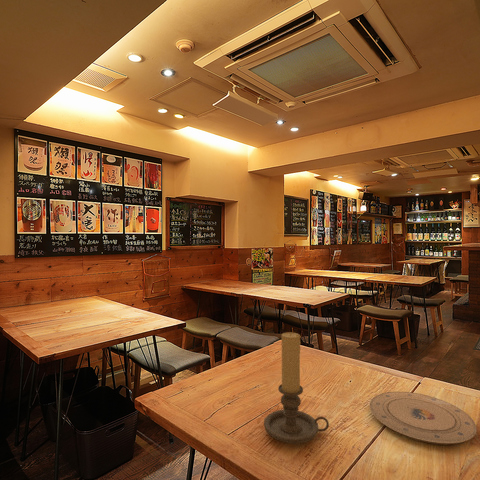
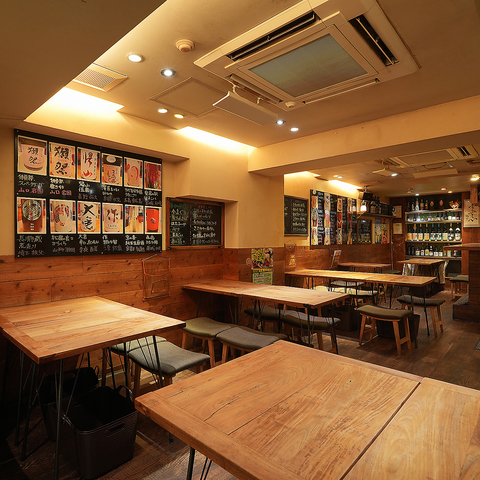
- candle holder [263,331,330,445]
- plate [369,391,478,446]
